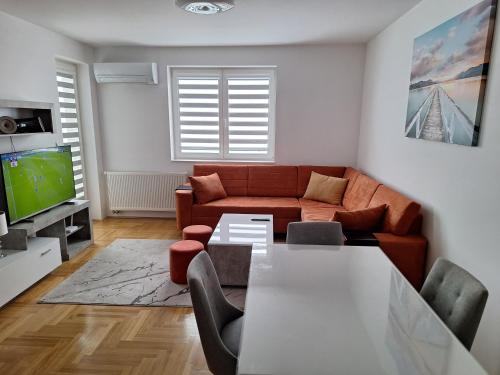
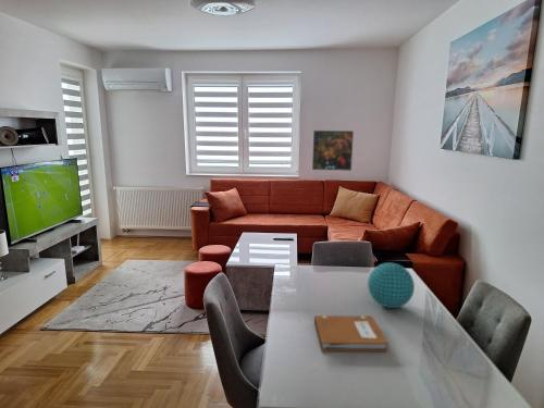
+ decorative ball [367,262,416,309]
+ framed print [311,129,355,172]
+ notebook [313,314,390,353]
